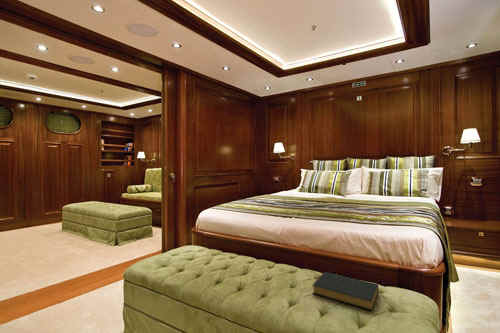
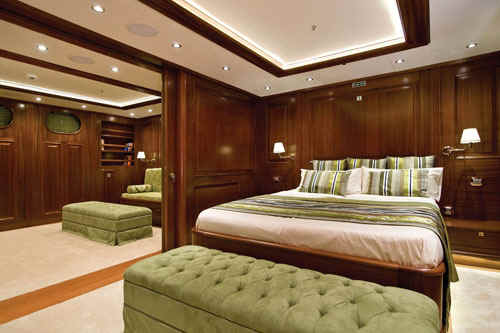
- hardback book [312,271,379,312]
